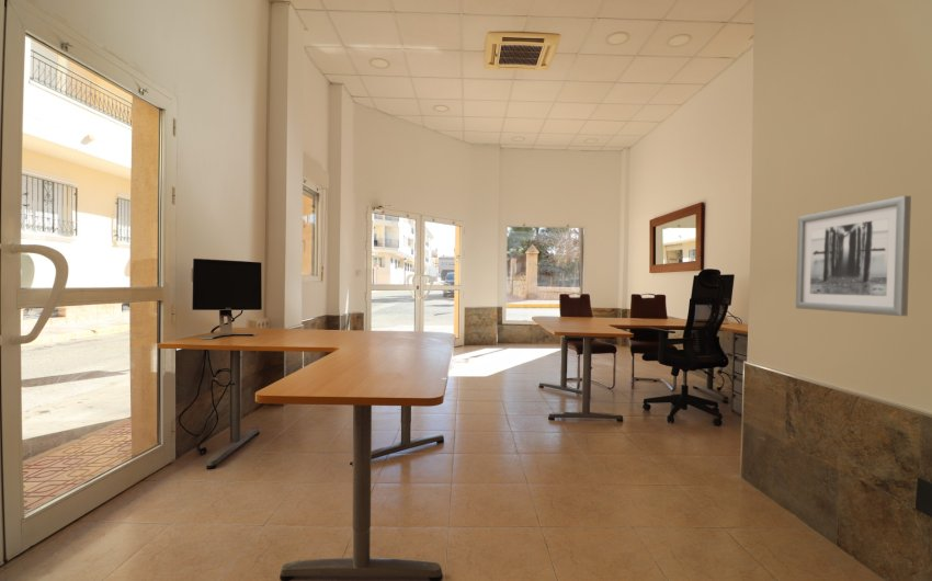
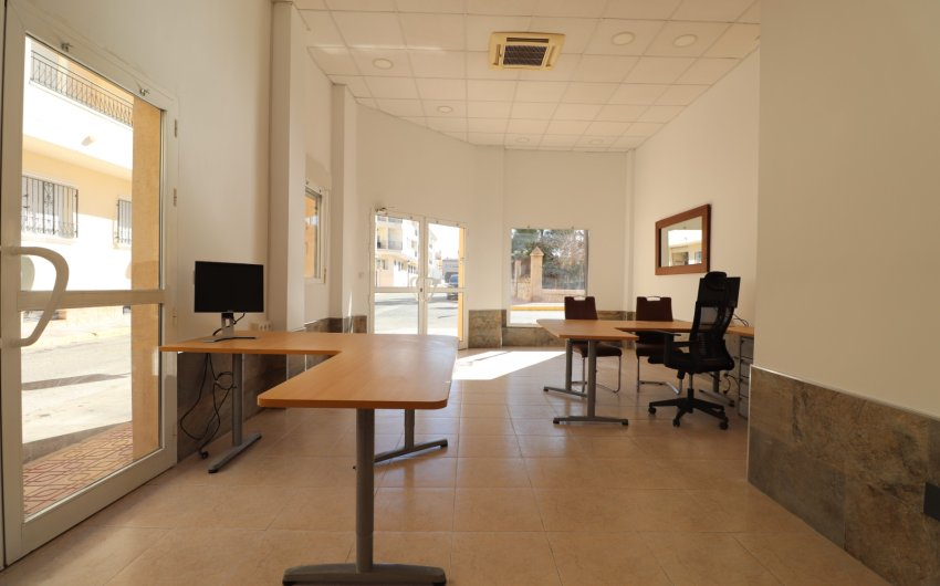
- wall art [795,195,912,317]
